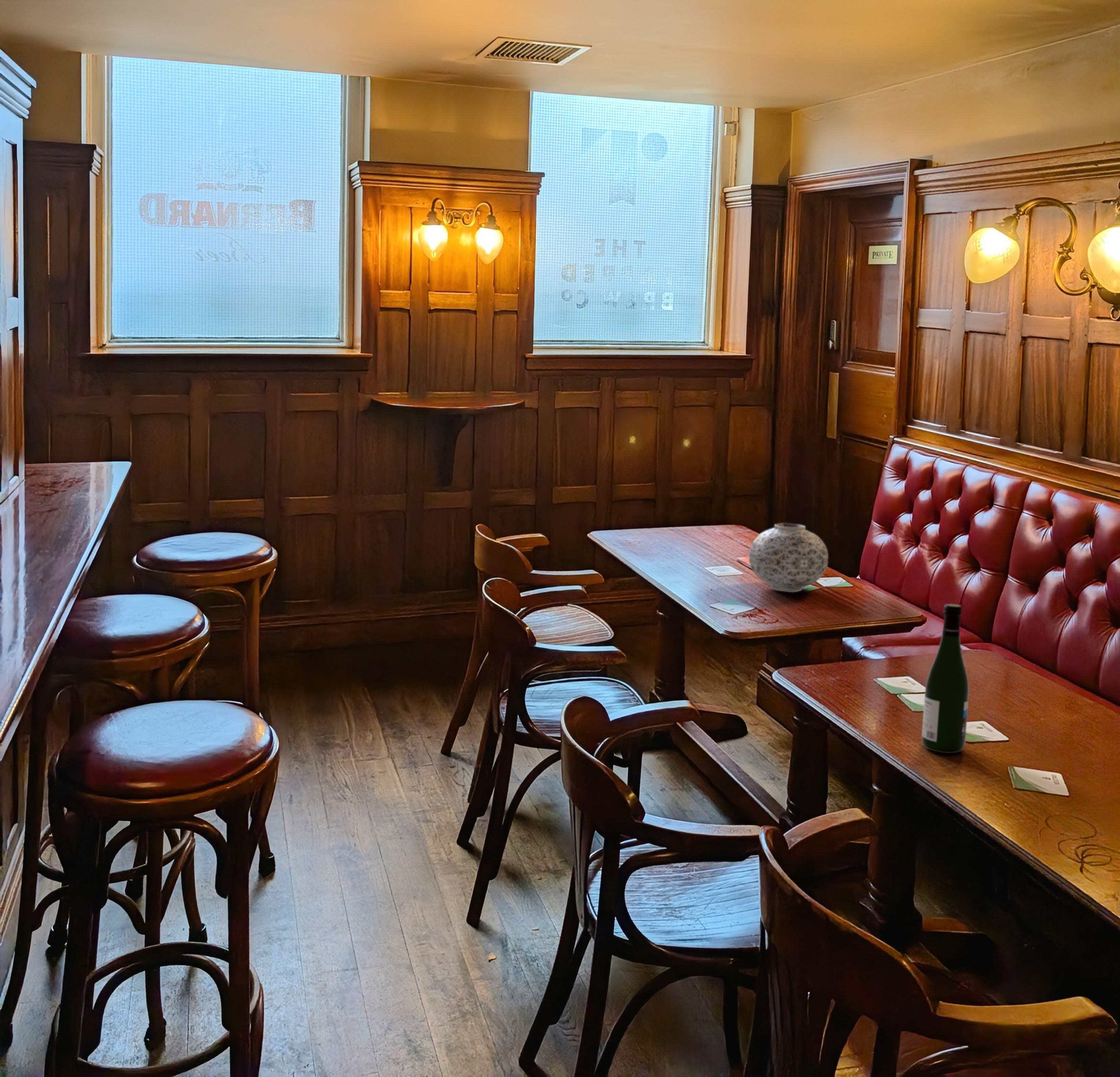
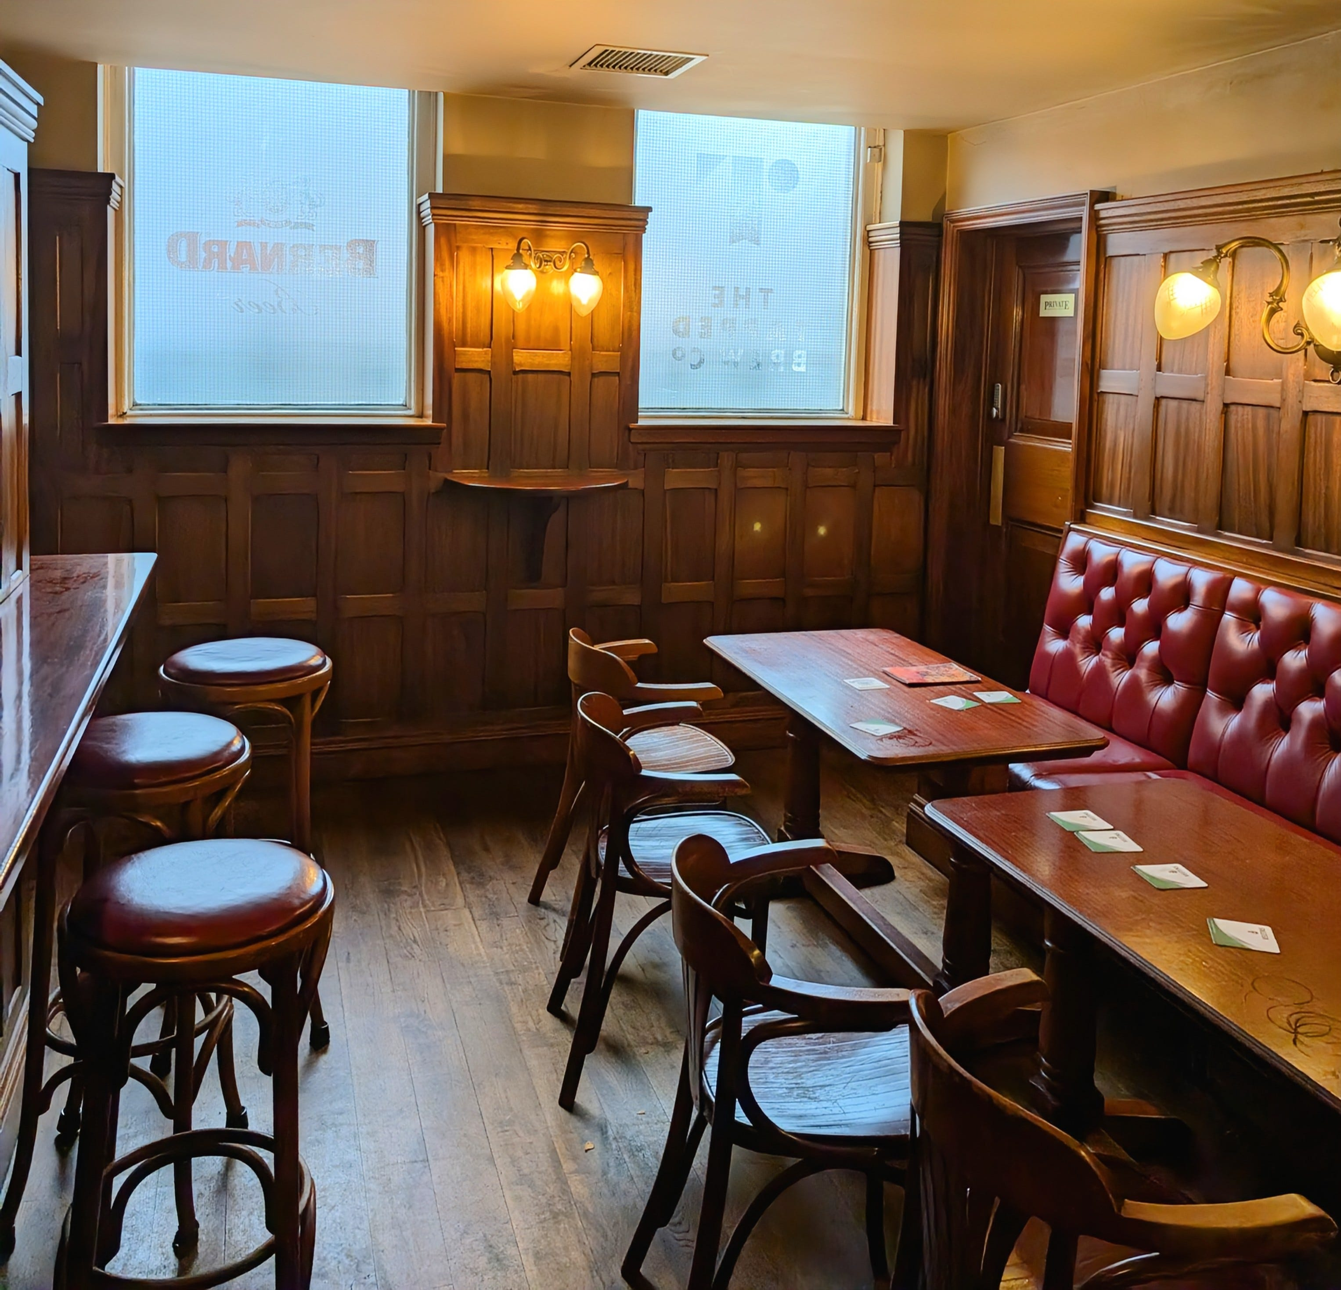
- vase [749,523,829,593]
- beer bottle [922,604,969,753]
